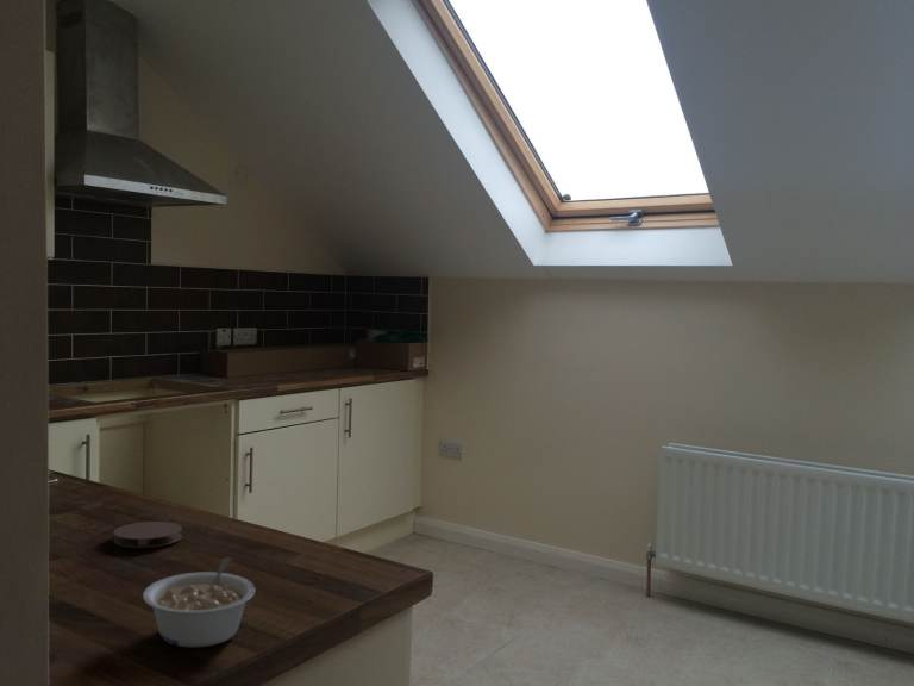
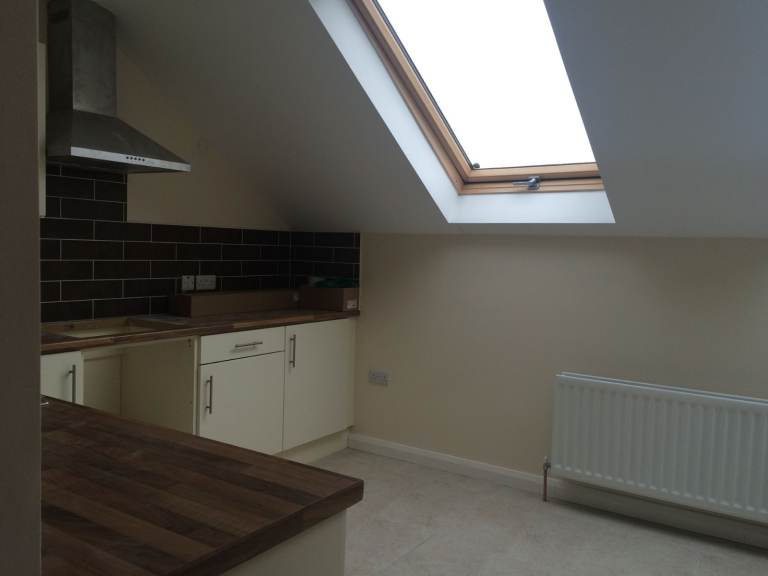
- legume [142,556,256,648]
- coaster [112,520,183,549]
